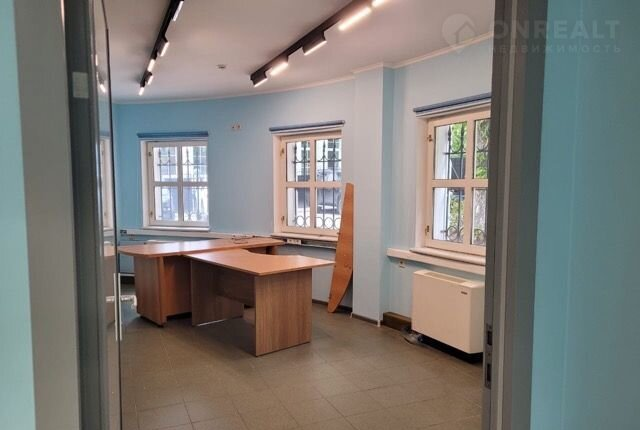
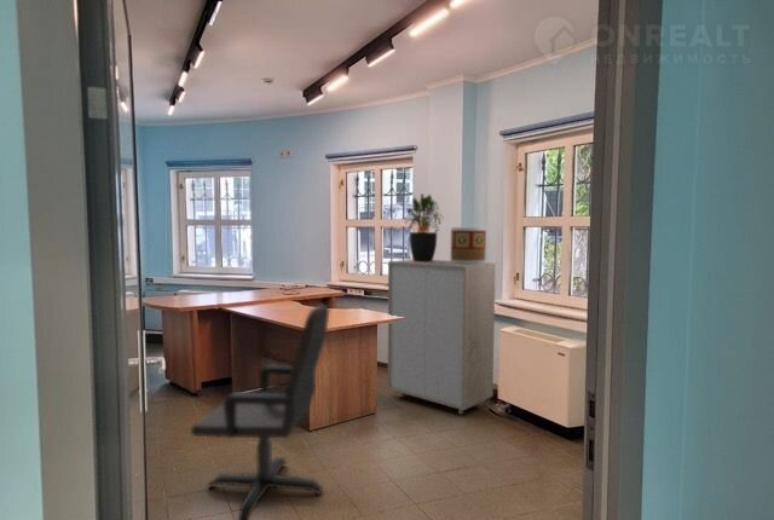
+ storage cabinet [387,259,497,415]
+ potted plant [402,192,446,262]
+ office chair [189,304,331,520]
+ decorative container [450,226,487,265]
